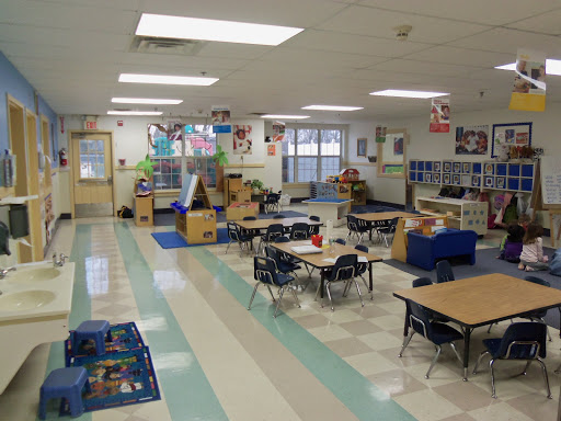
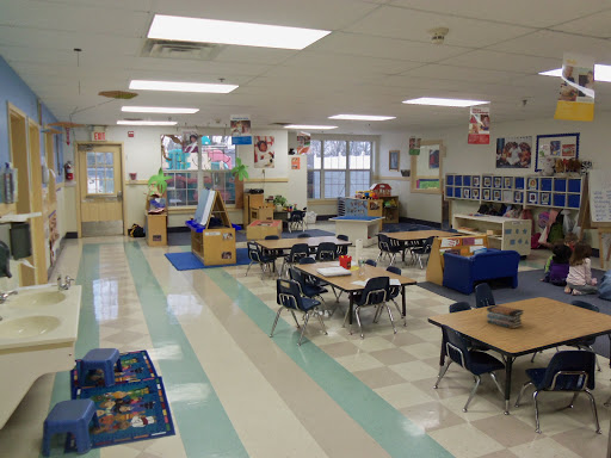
+ book stack [486,304,525,330]
+ ceiling mobile [39,48,140,155]
